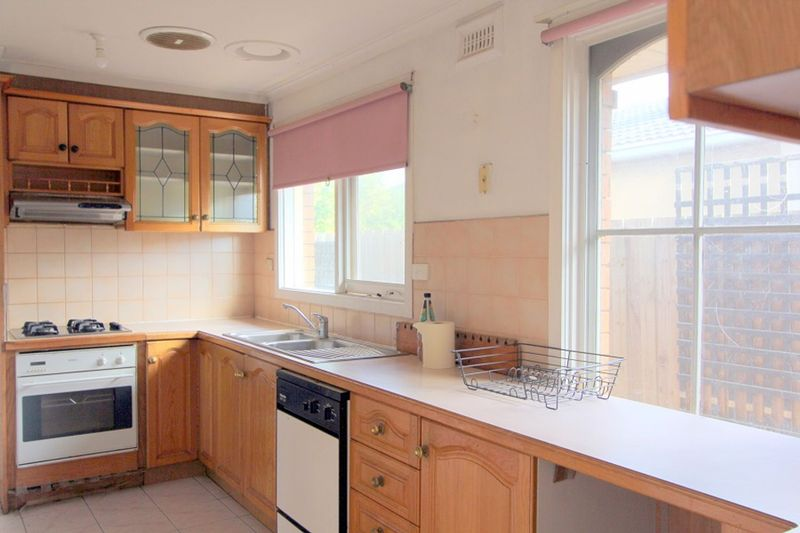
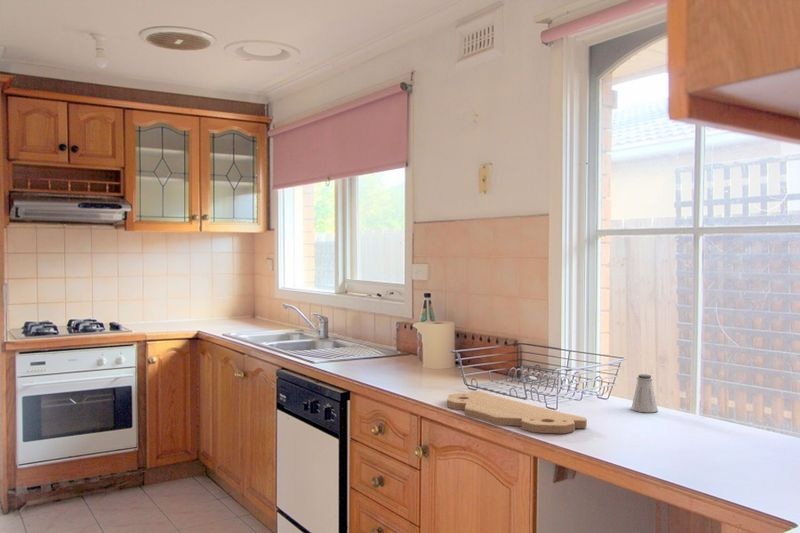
+ saltshaker [630,373,659,413]
+ cutting board [446,390,588,434]
